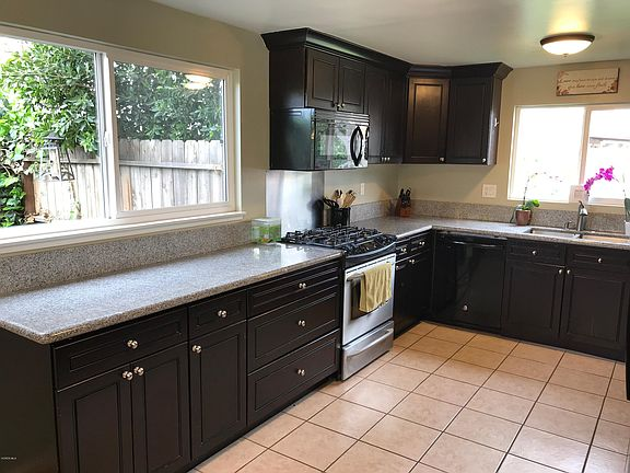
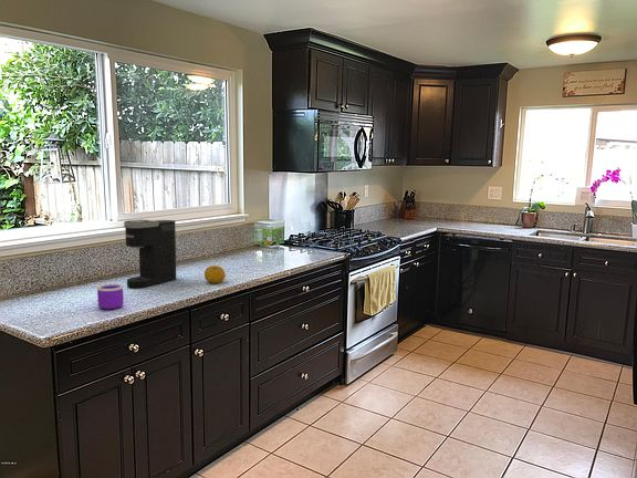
+ coffee maker [123,219,177,289]
+ mug [96,283,124,311]
+ fruit [203,264,227,284]
